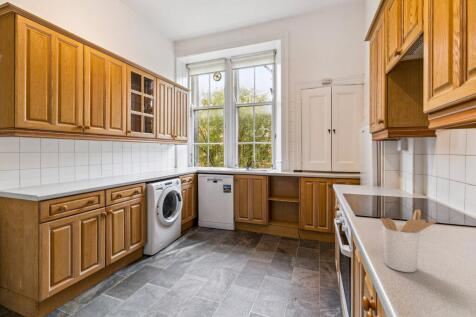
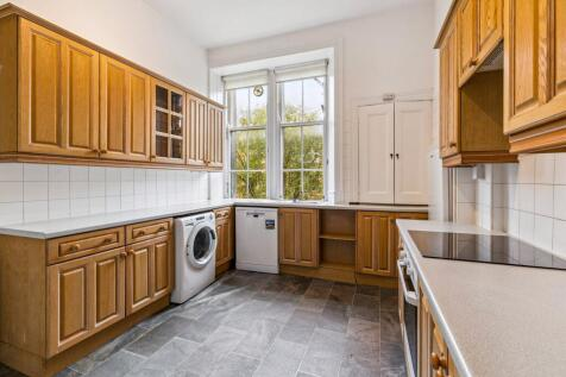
- utensil holder [379,209,438,273]
